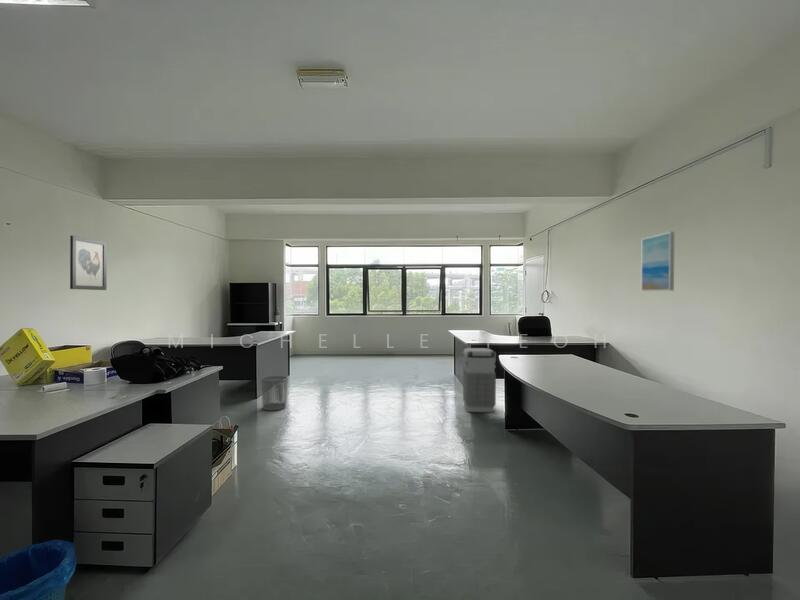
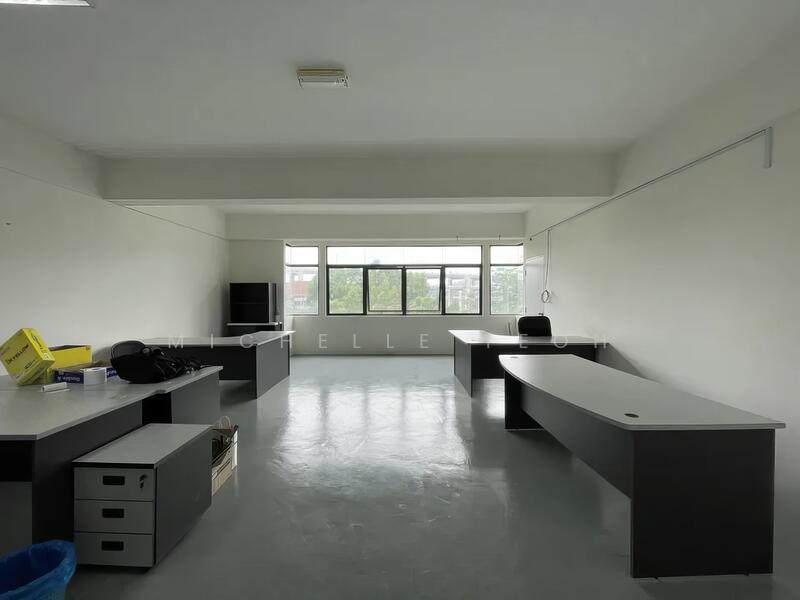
- grenade [460,347,497,413]
- wall art [640,231,675,292]
- wall art [69,235,108,291]
- waste bin [261,375,289,412]
